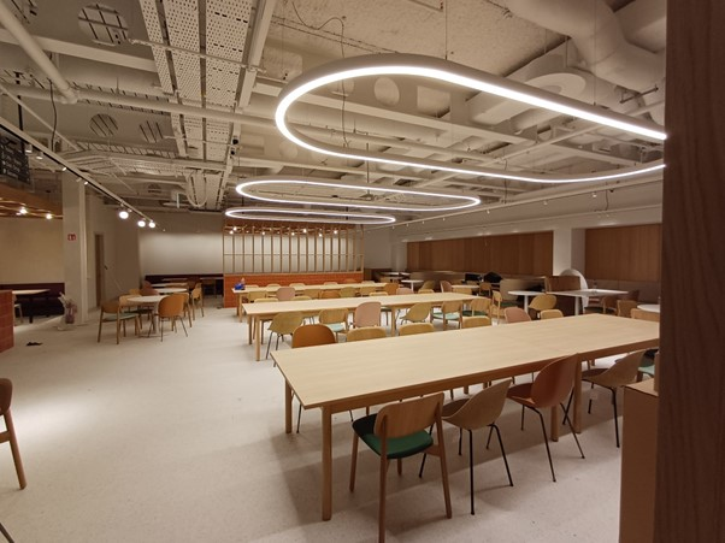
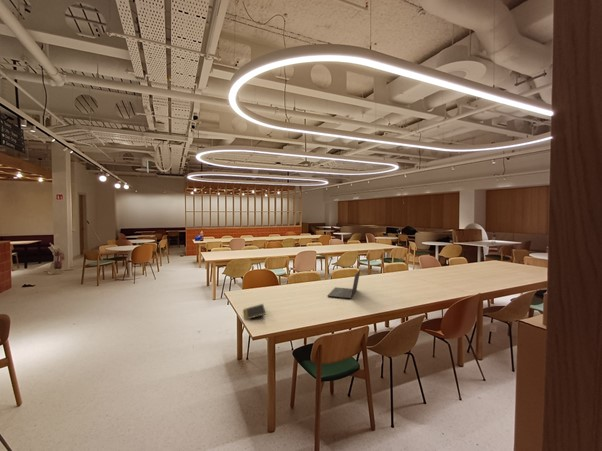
+ notepad [243,303,267,321]
+ laptop [326,269,361,300]
